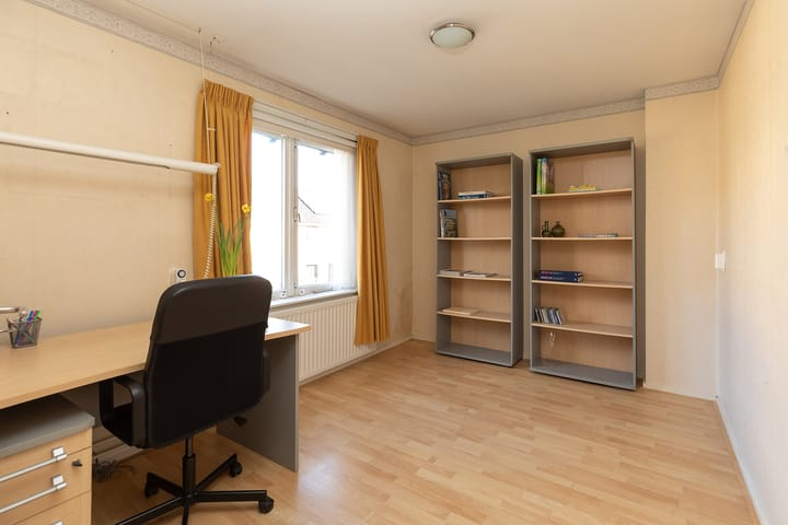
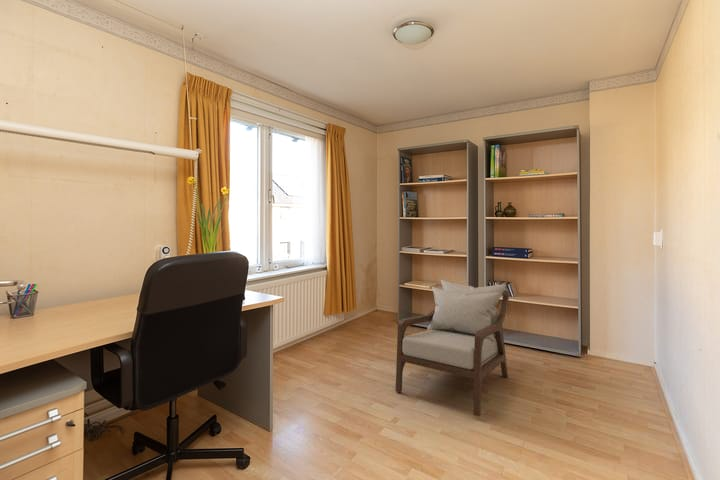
+ armchair [395,279,511,417]
